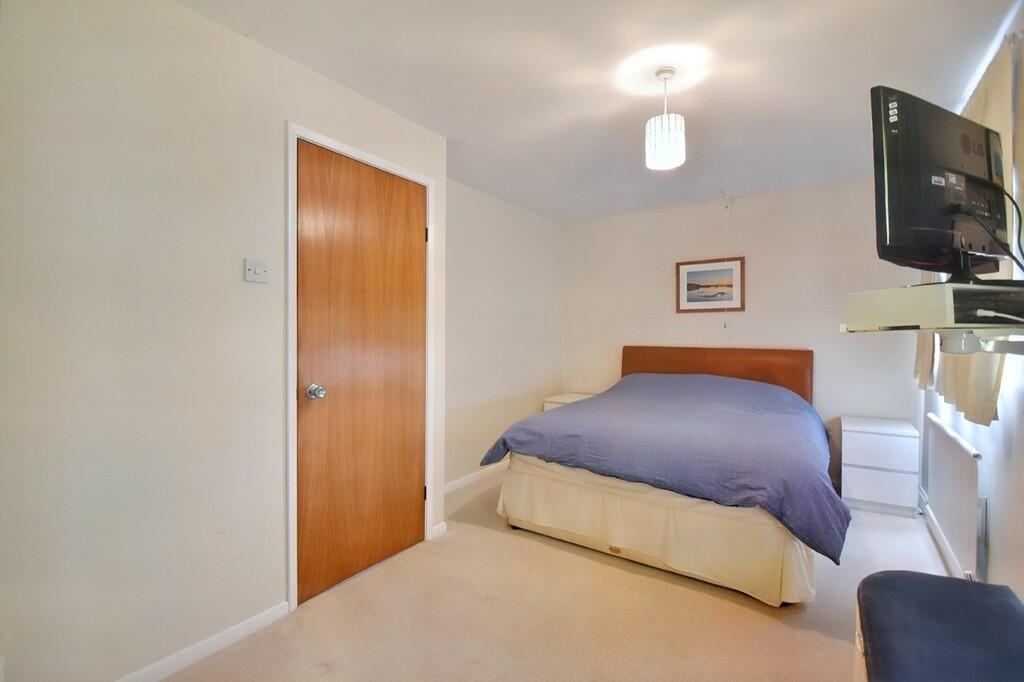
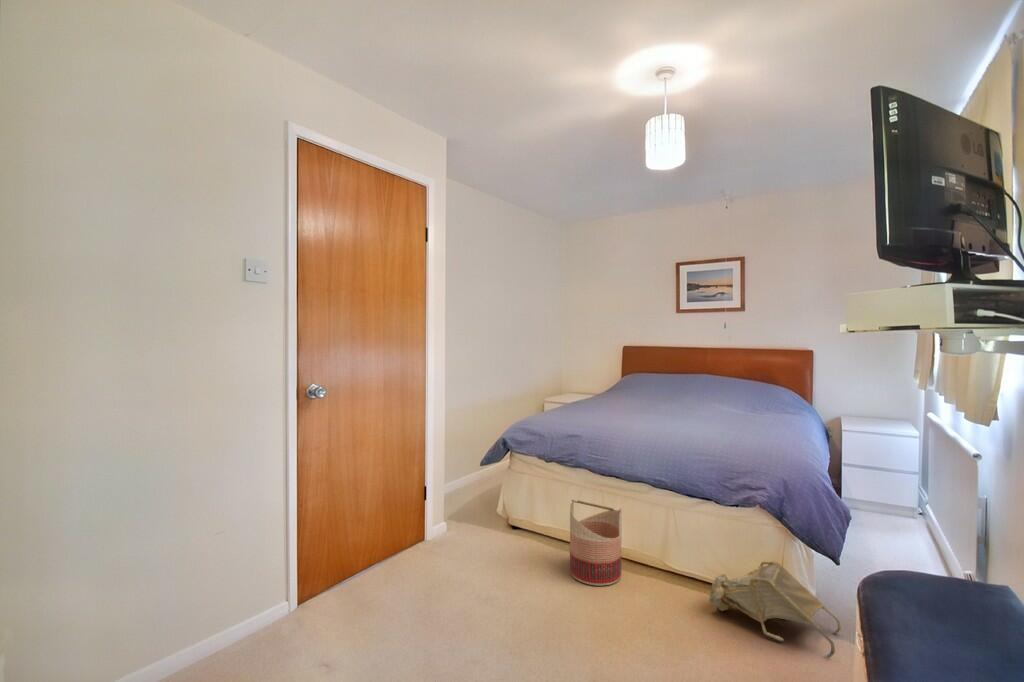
+ basket [569,498,622,586]
+ bag [708,560,842,659]
